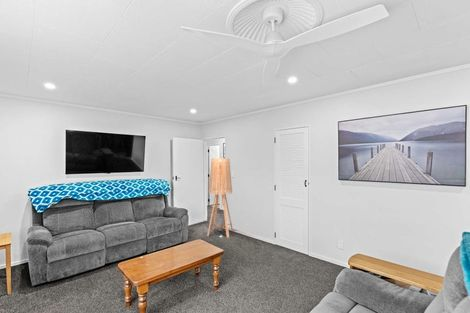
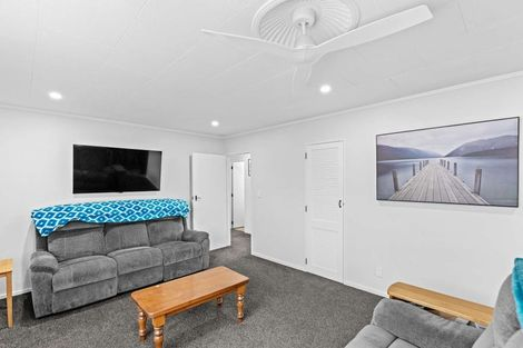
- floor lamp [206,157,234,239]
